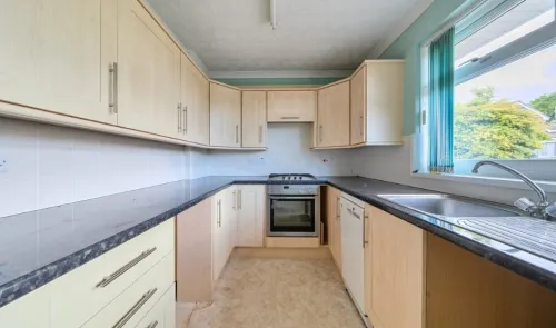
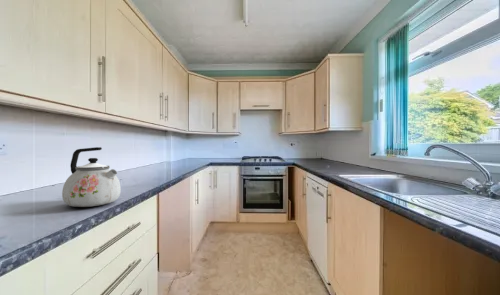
+ kettle [61,146,122,208]
